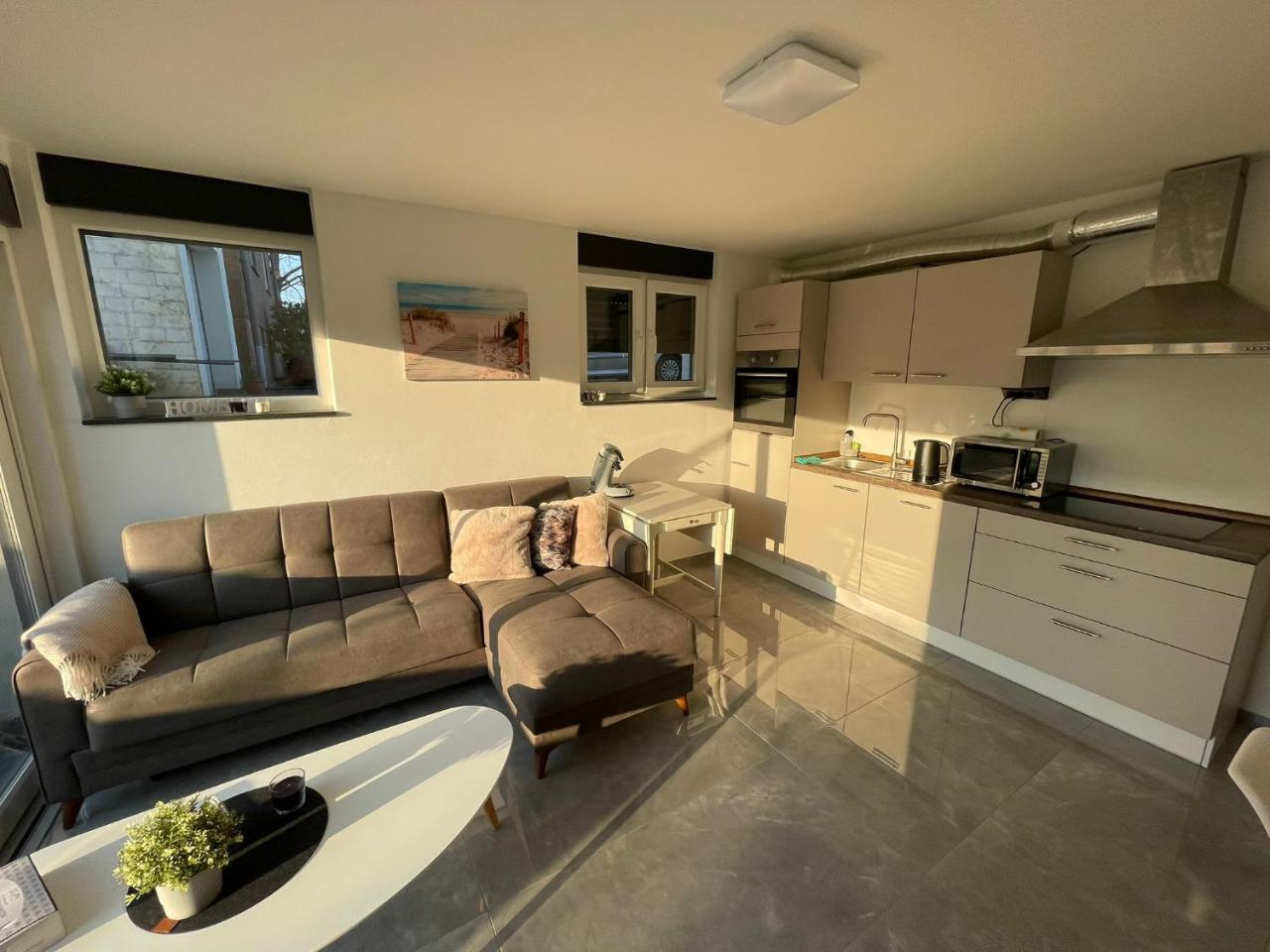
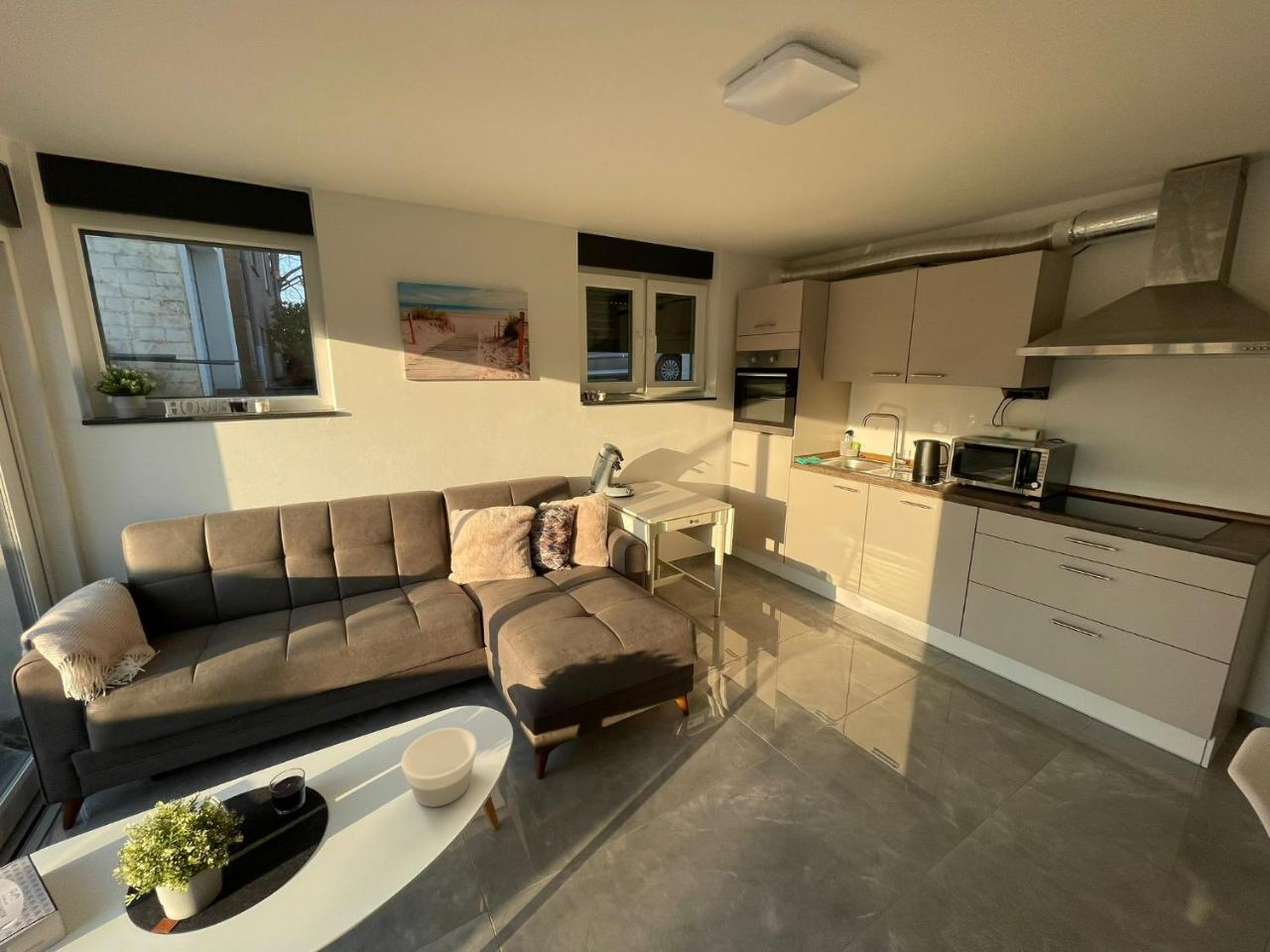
+ bowl [400,727,478,808]
